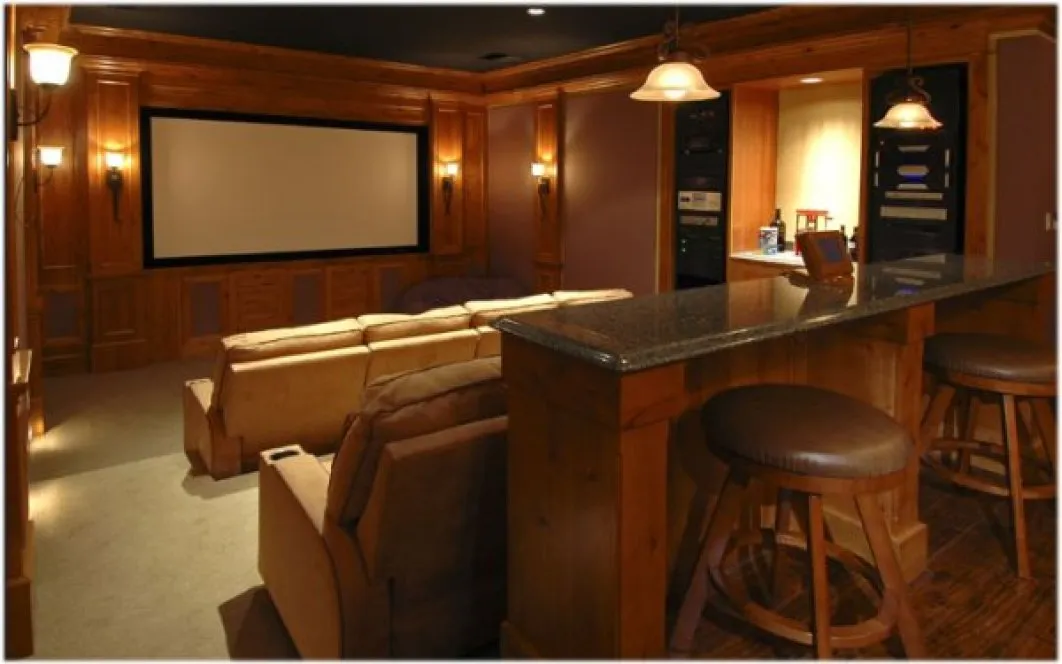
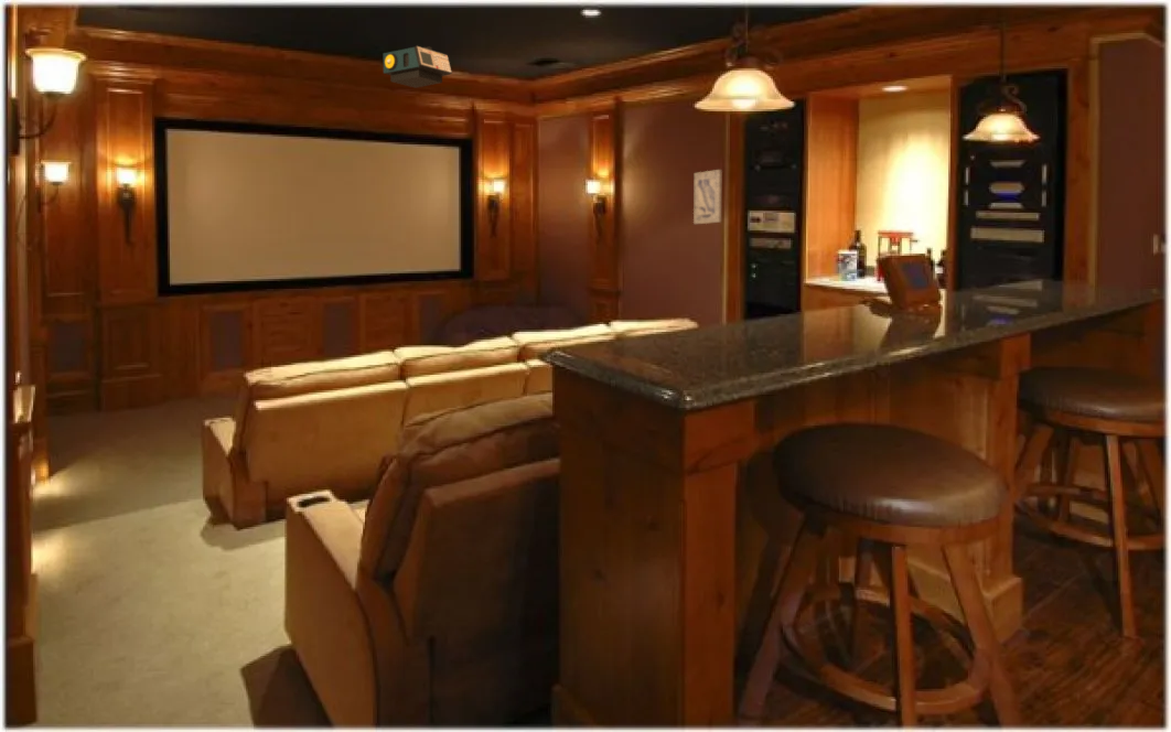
+ projector [383,44,453,89]
+ wall art [692,169,723,225]
